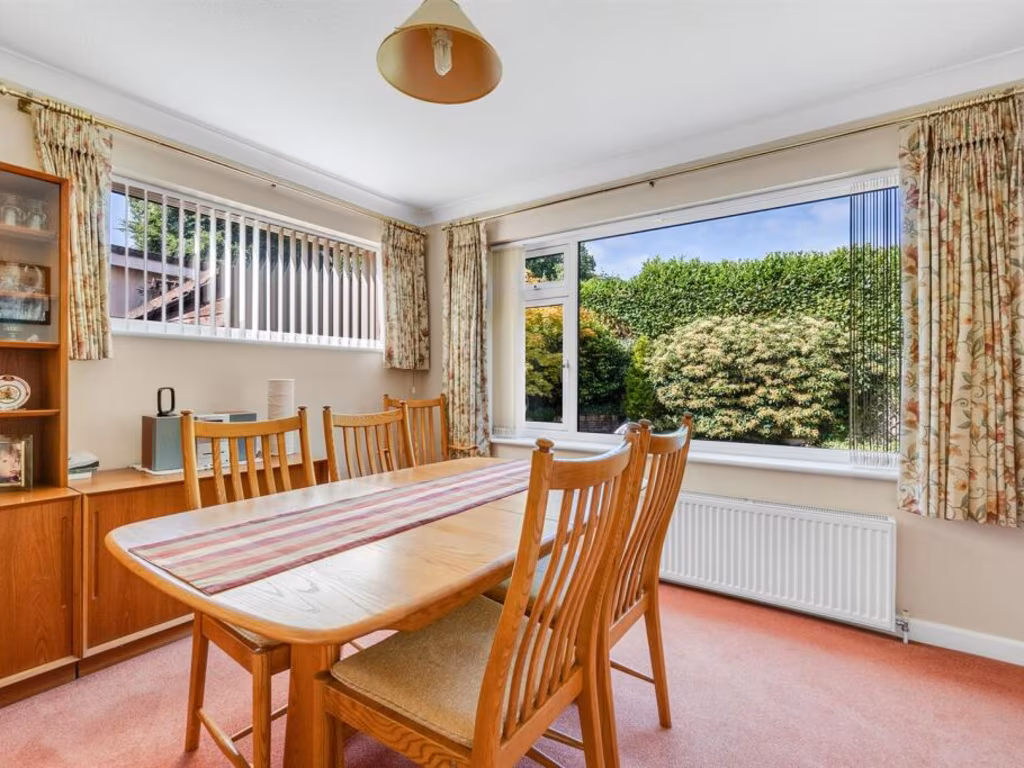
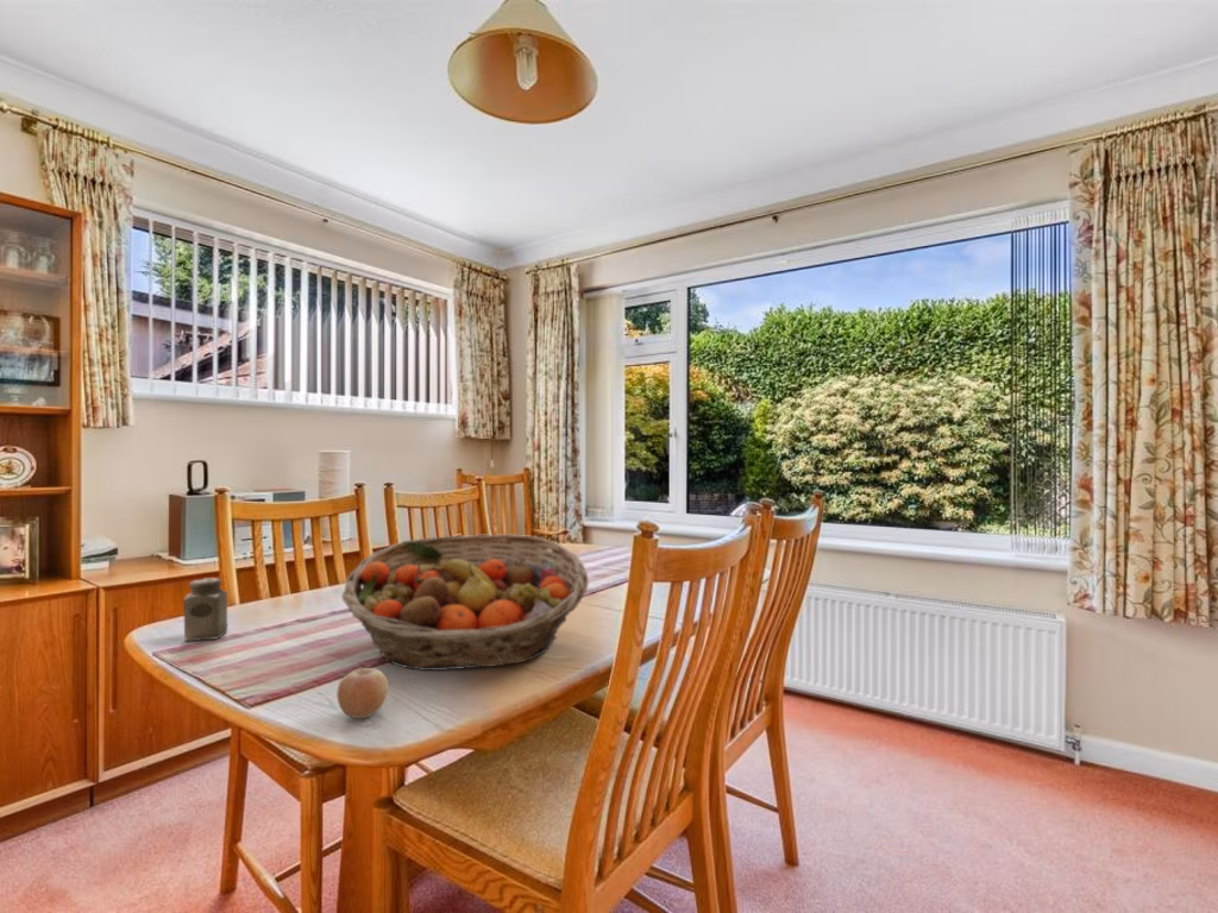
+ salt shaker [182,577,228,642]
+ fruit basket [340,533,590,672]
+ fruit [335,661,389,719]
